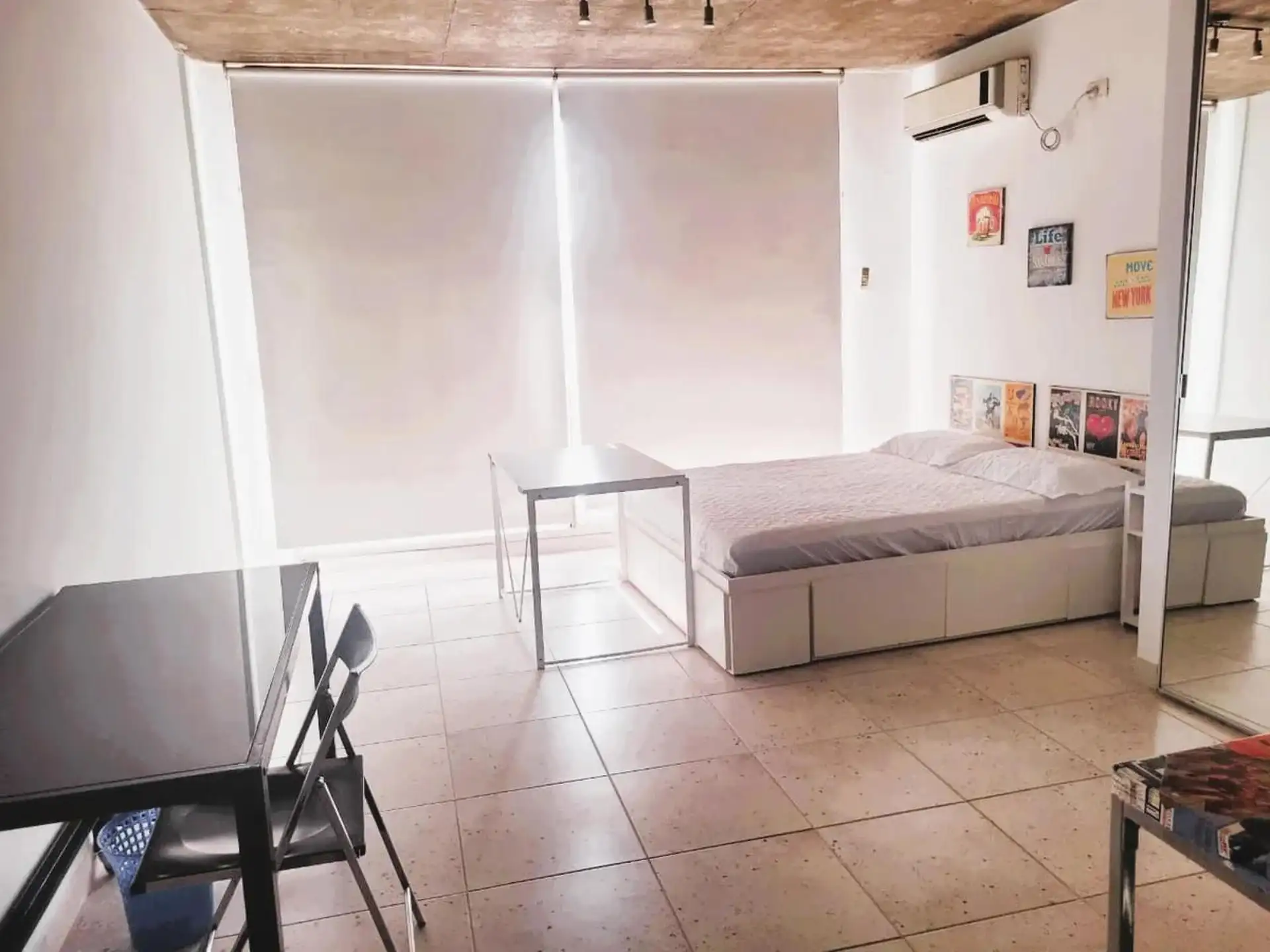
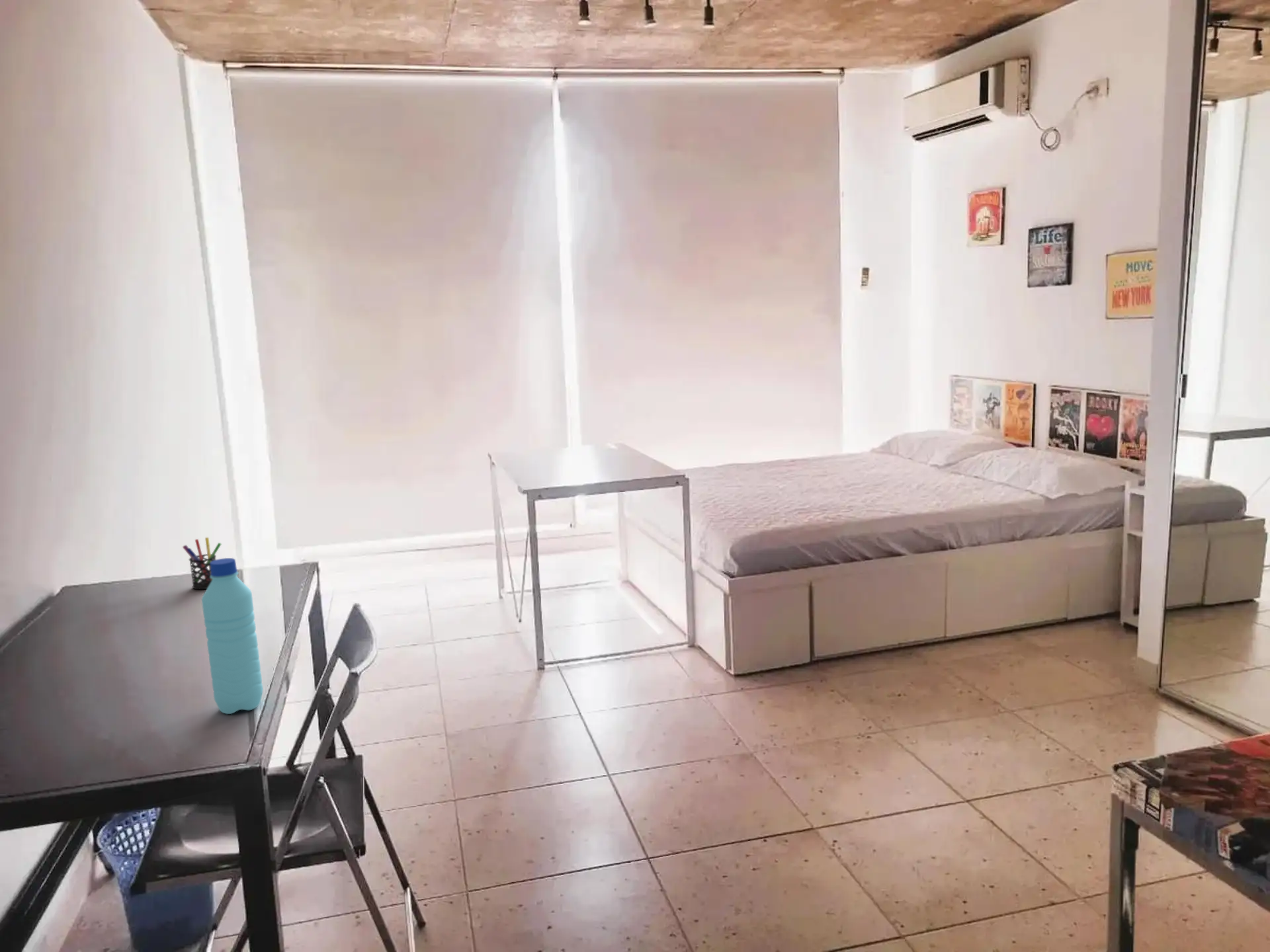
+ pen holder [182,537,222,590]
+ water bottle [201,557,264,715]
